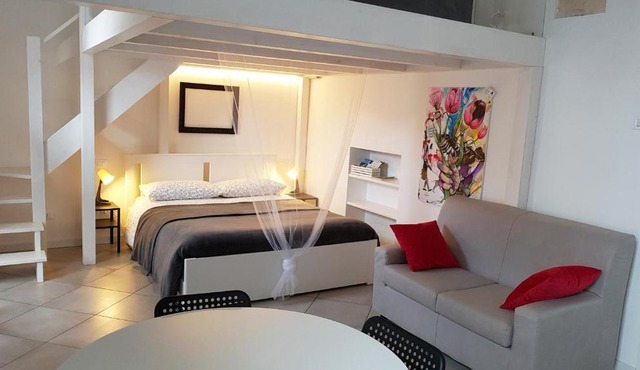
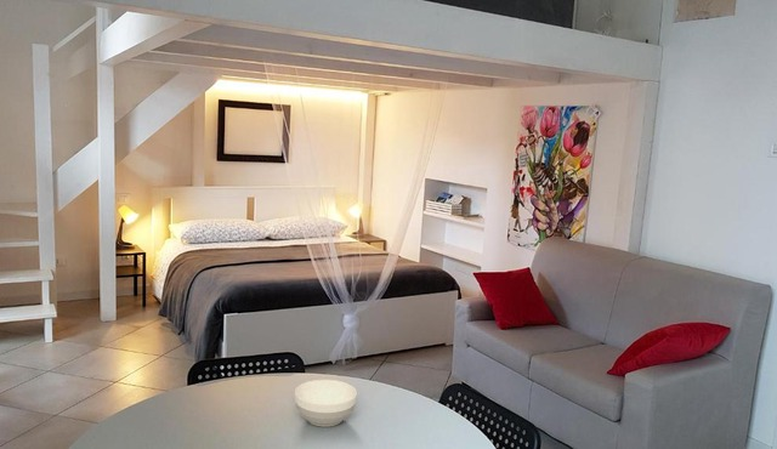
+ bowl [294,379,358,428]
